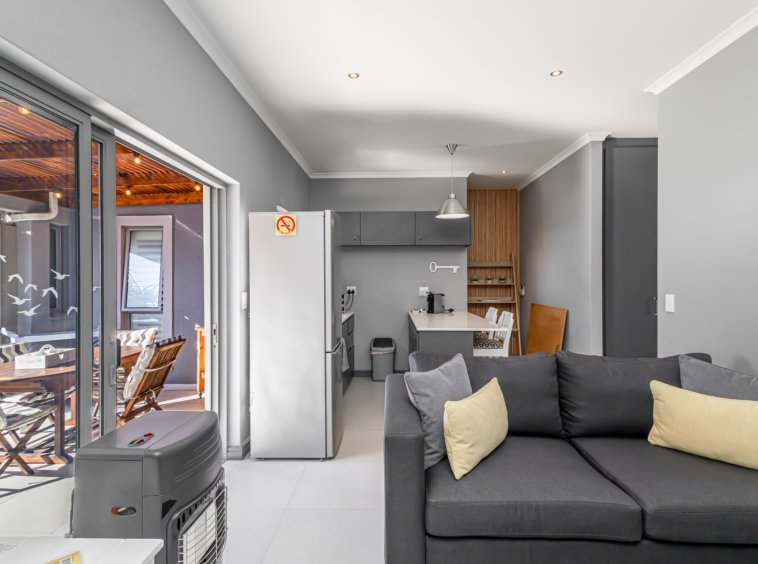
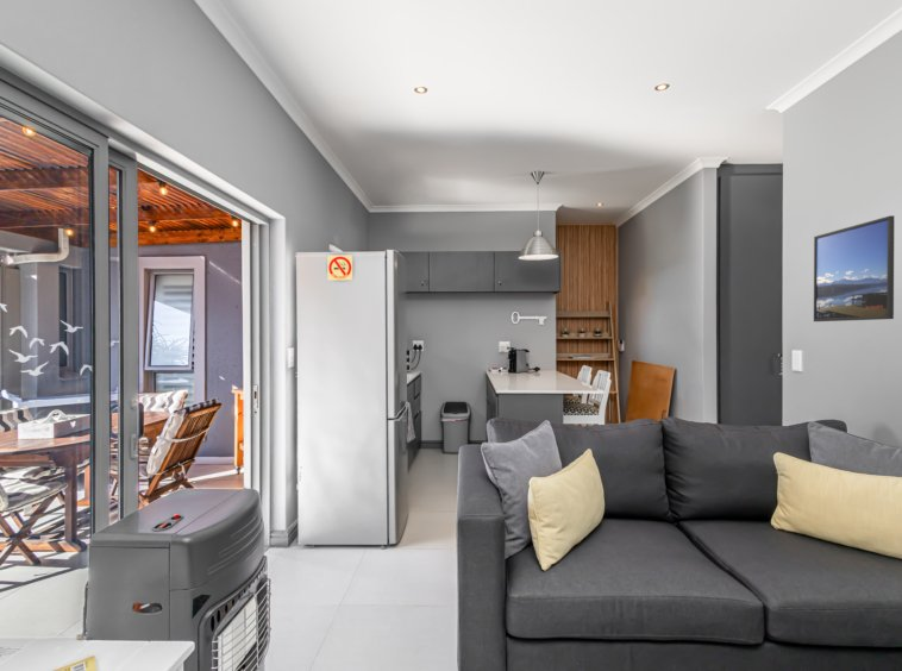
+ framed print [813,214,895,322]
